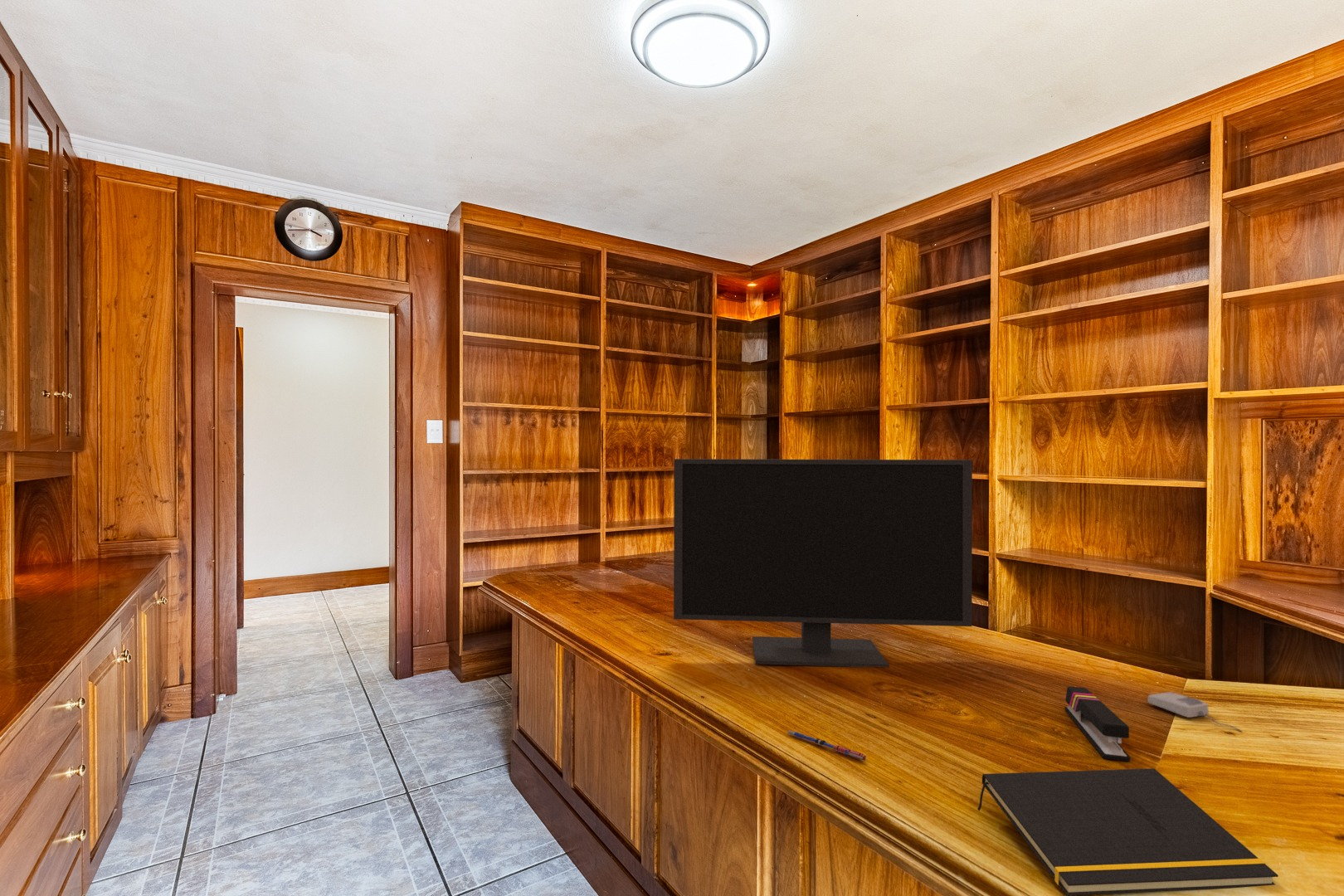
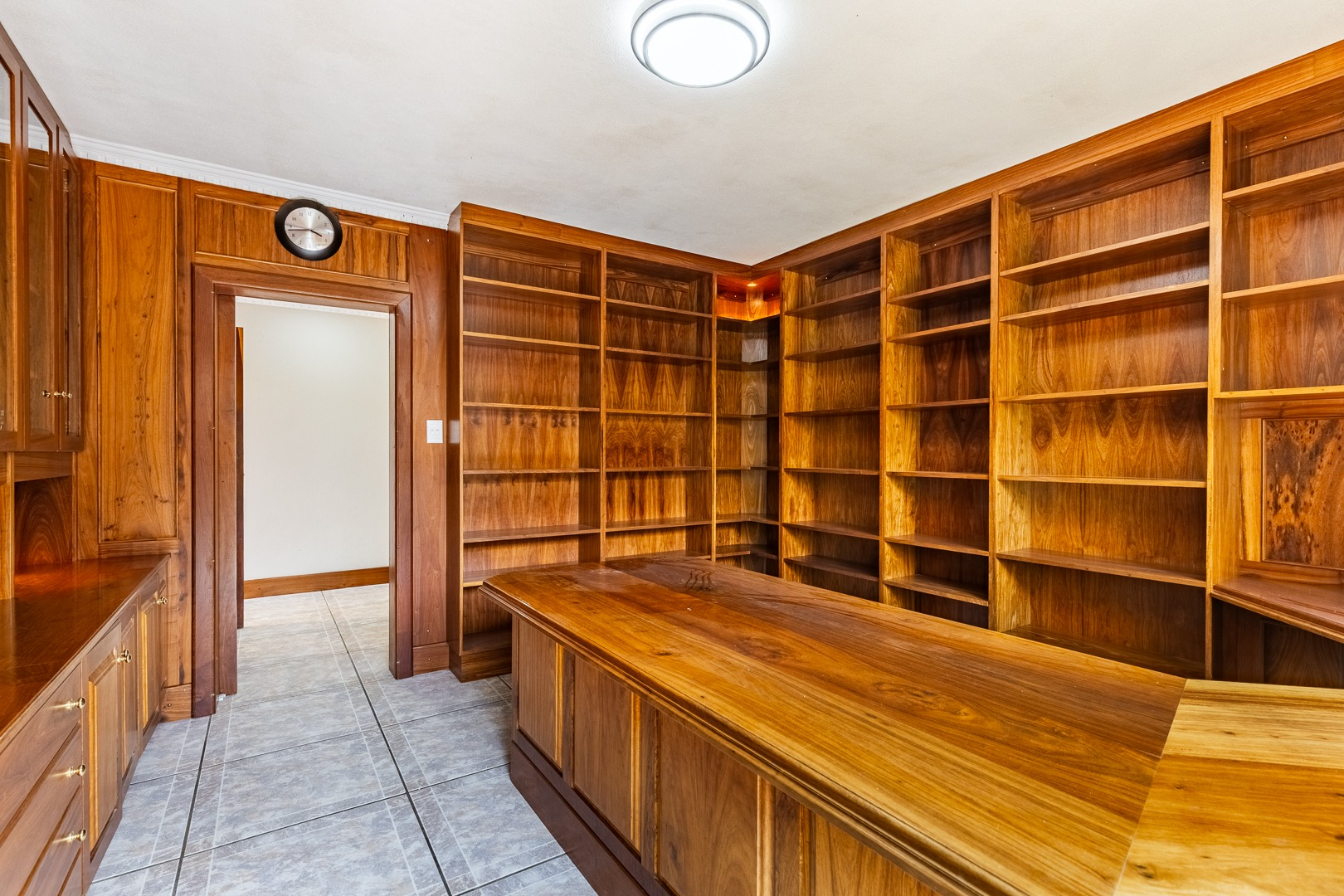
- monitor [673,458,973,668]
- pen [787,729,867,761]
- notepad [976,767,1279,896]
- computer mouse [1147,691,1243,733]
- stapler [1064,685,1131,762]
